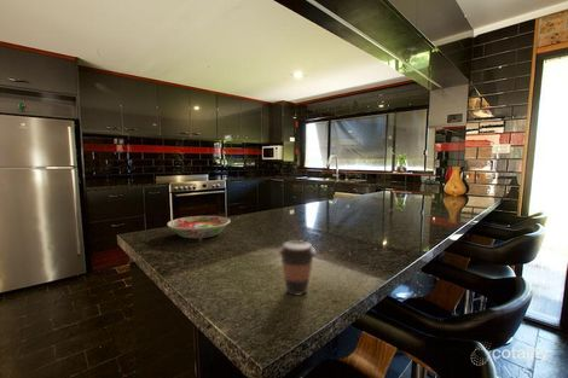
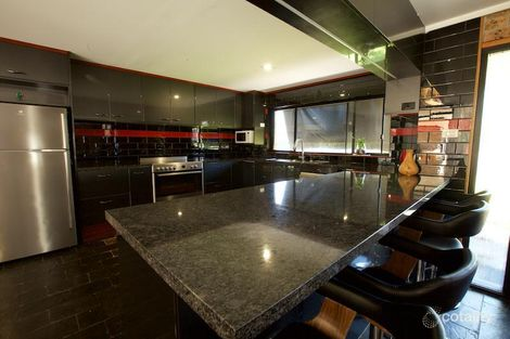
- coffee cup [278,239,317,297]
- bowl [166,215,231,239]
